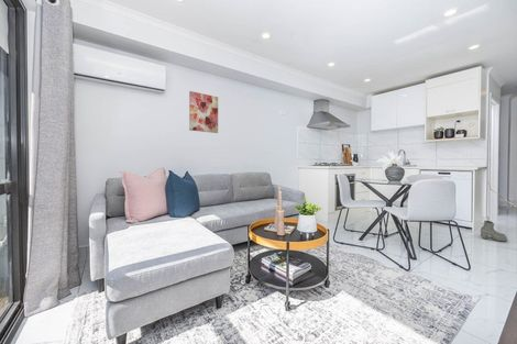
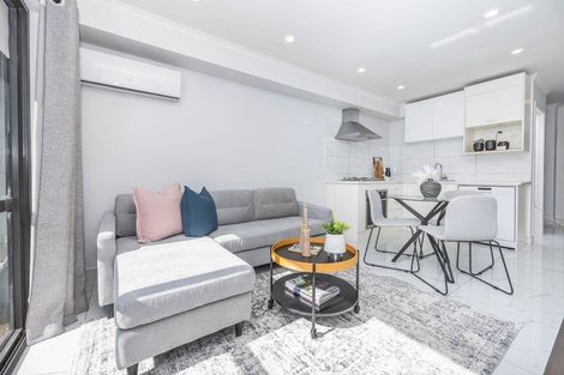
- wall art [188,90,219,134]
- boots [480,220,508,243]
